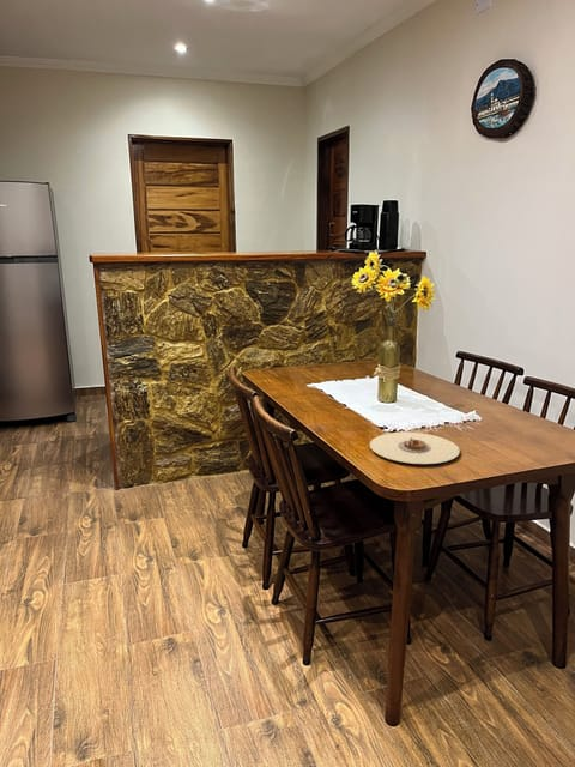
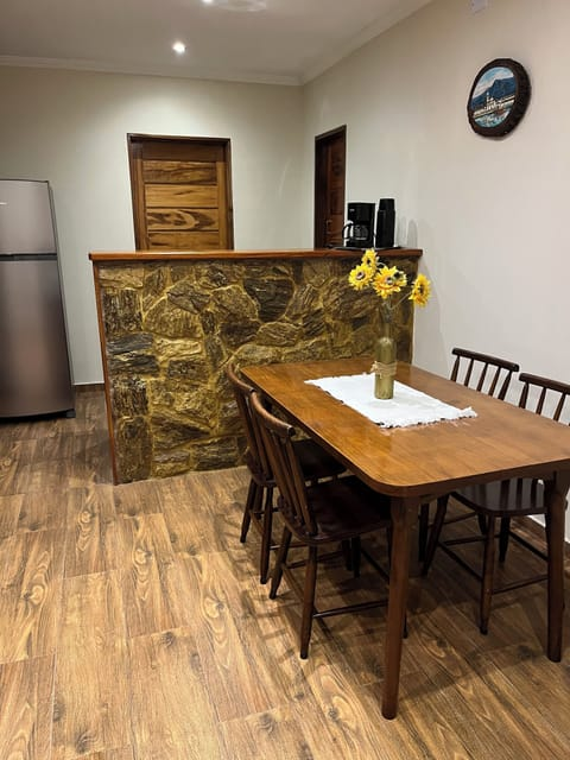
- plate [369,431,461,465]
